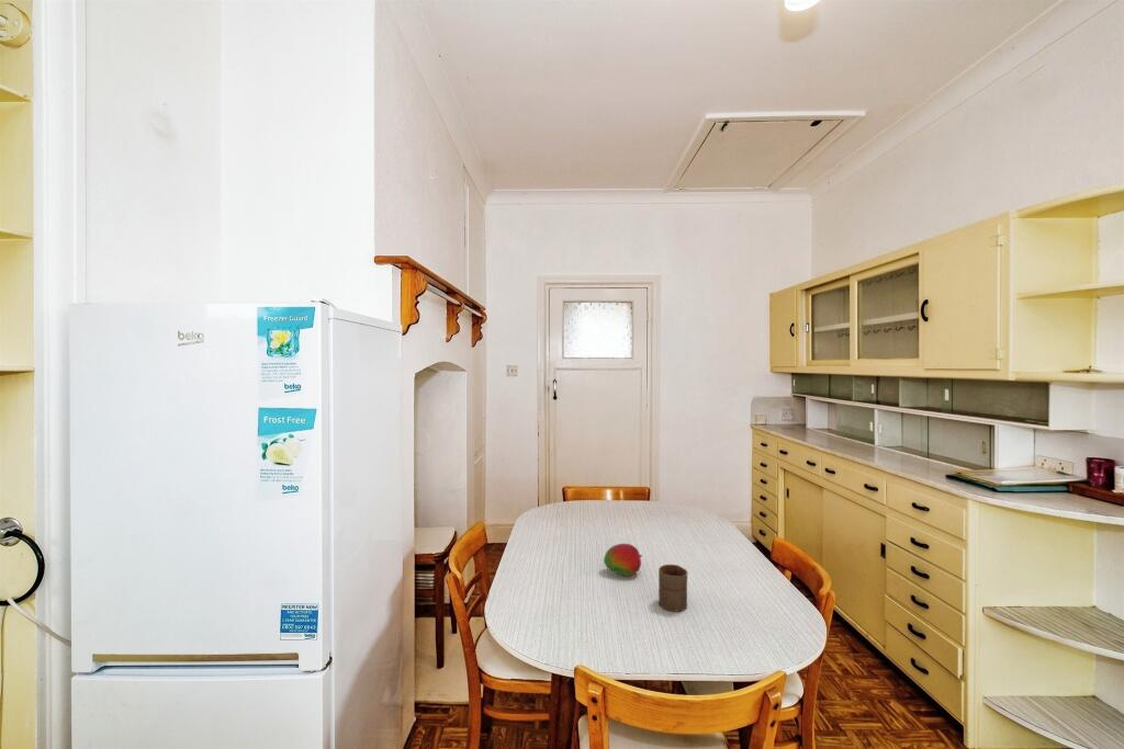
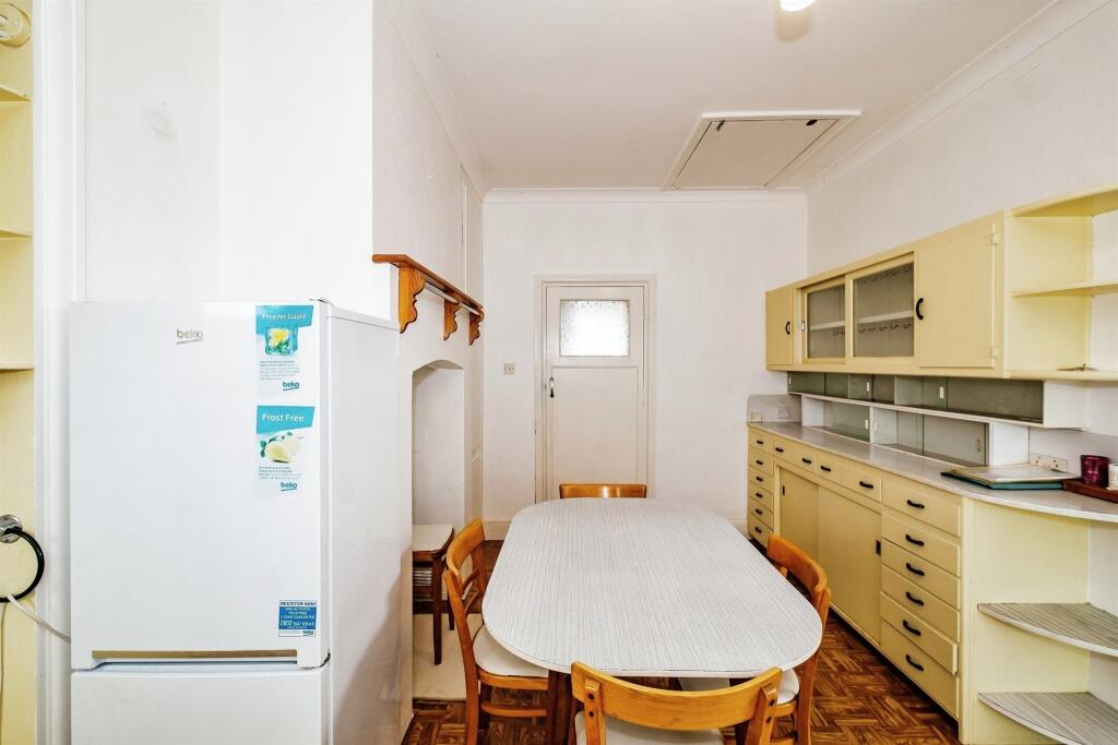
- fruit [603,543,643,577]
- cup [657,564,688,613]
